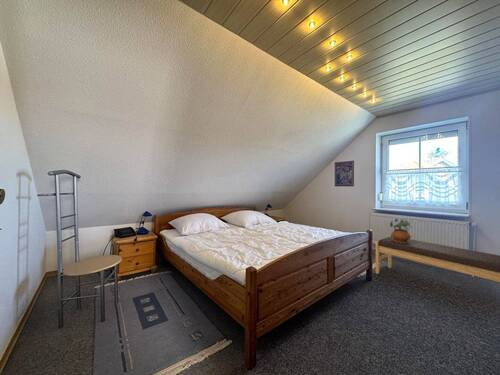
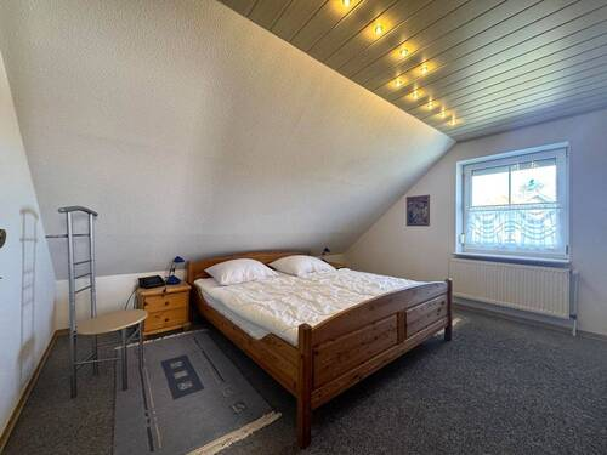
- bench [375,235,500,283]
- potted plant [389,218,413,243]
